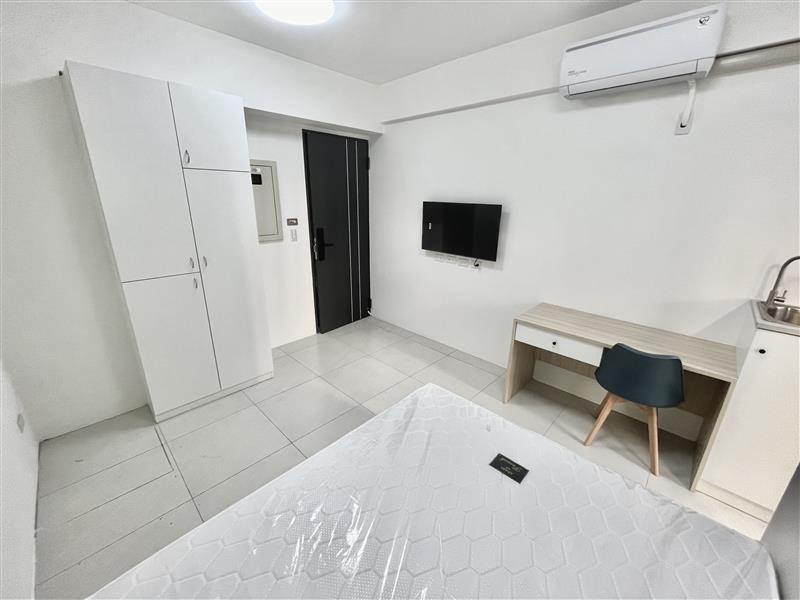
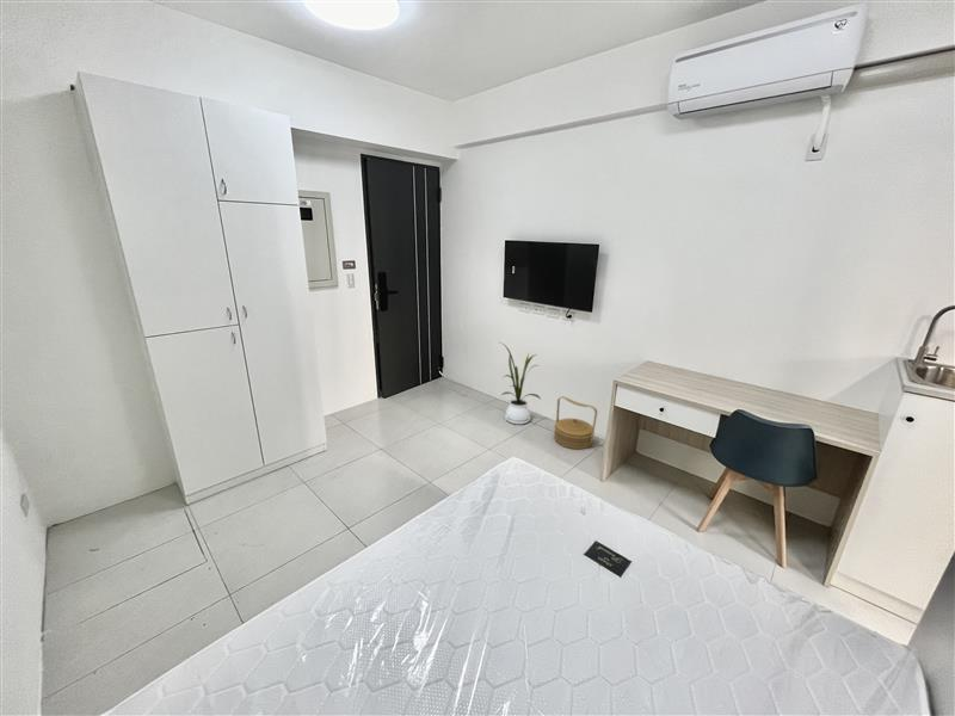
+ house plant [499,341,542,425]
+ basket [553,395,598,450]
